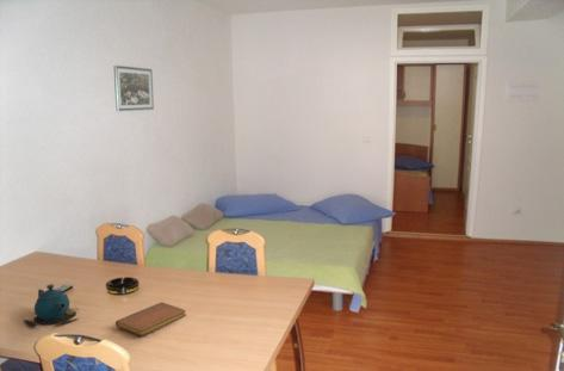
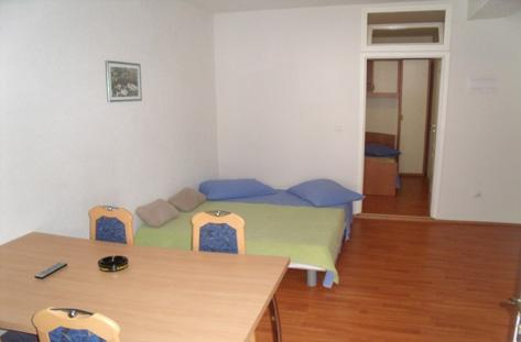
- teapot [23,283,79,329]
- notebook [114,301,187,338]
